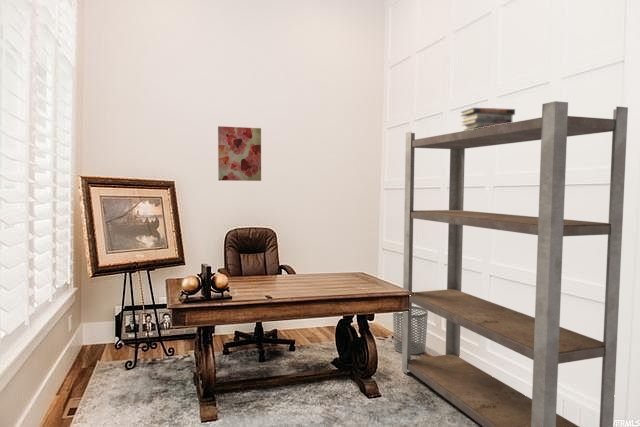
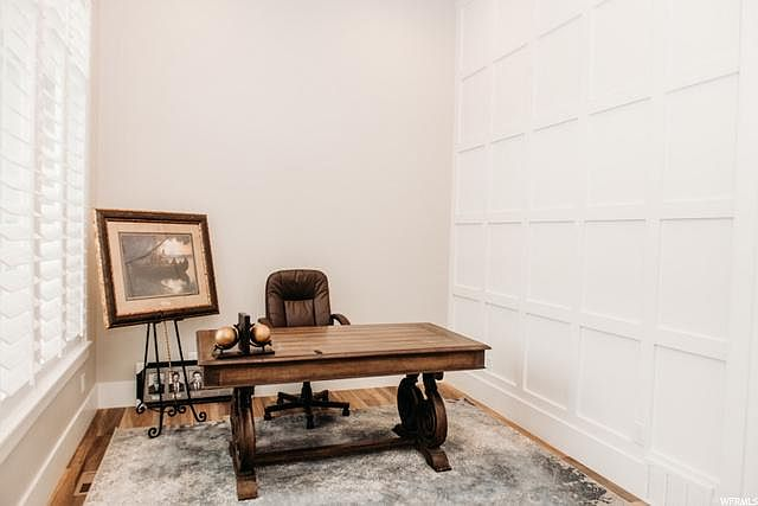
- book stack [460,107,516,131]
- shelving unit [401,100,629,427]
- wall art [217,125,262,182]
- waste bin [392,305,429,356]
